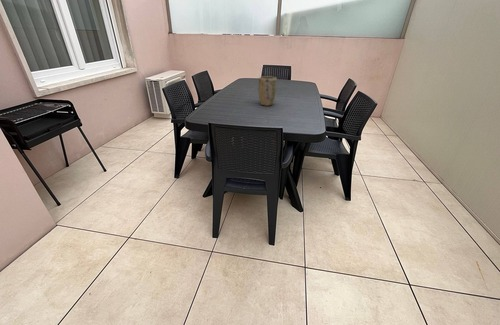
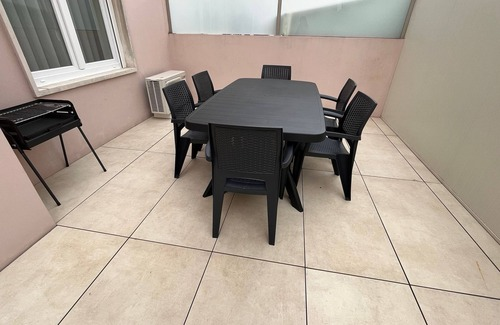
- plant pot [258,75,278,107]
